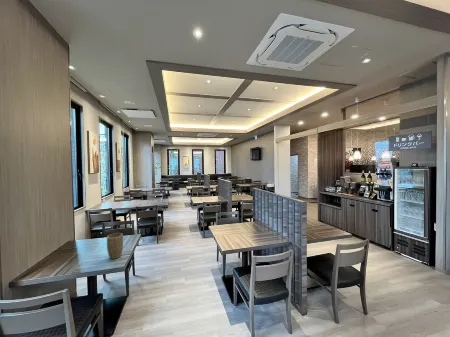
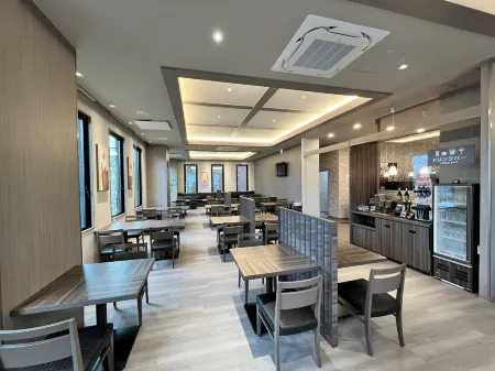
- plant pot [106,232,124,260]
